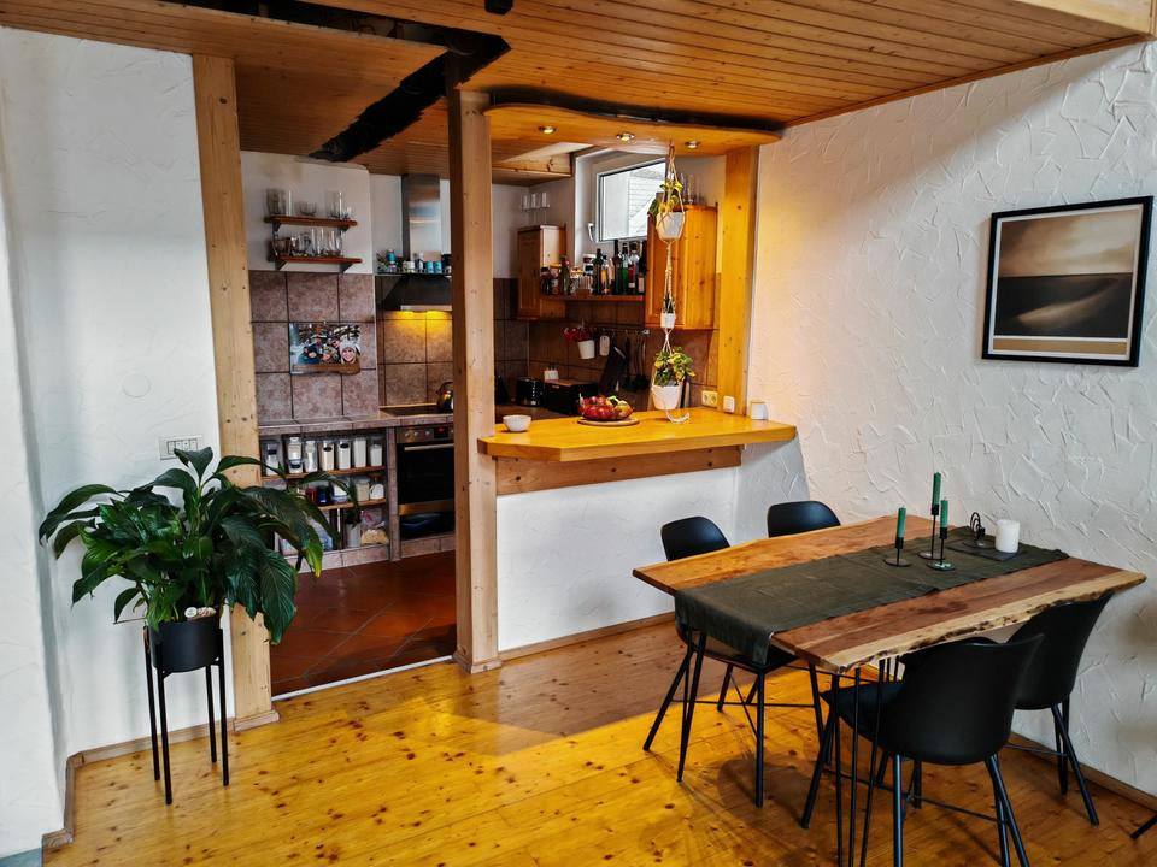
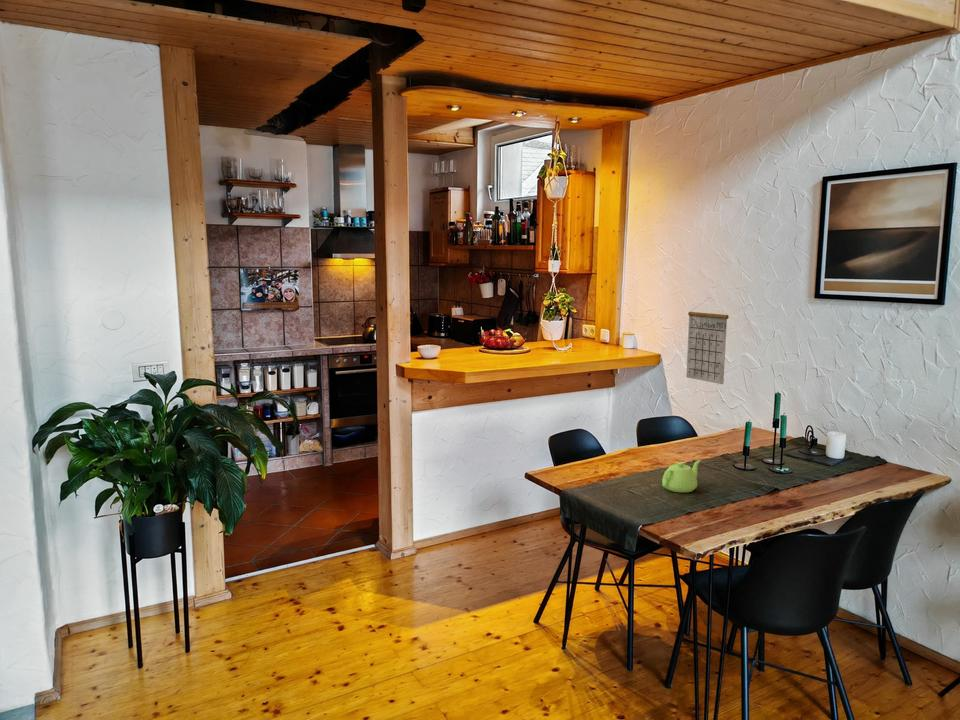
+ teapot [661,459,701,494]
+ calendar [685,296,730,385]
